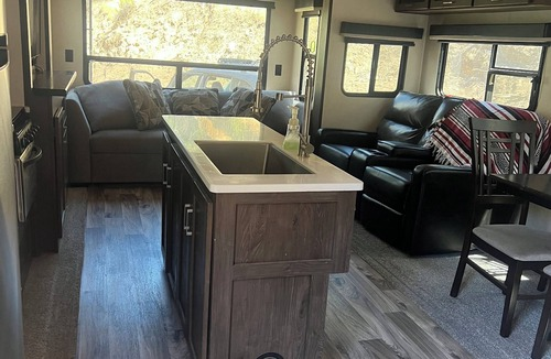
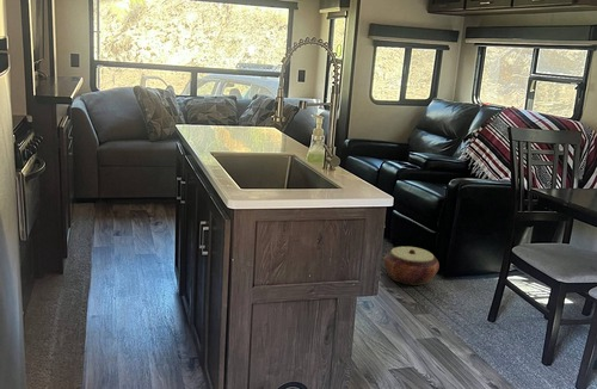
+ woven basket [382,246,441,286]
